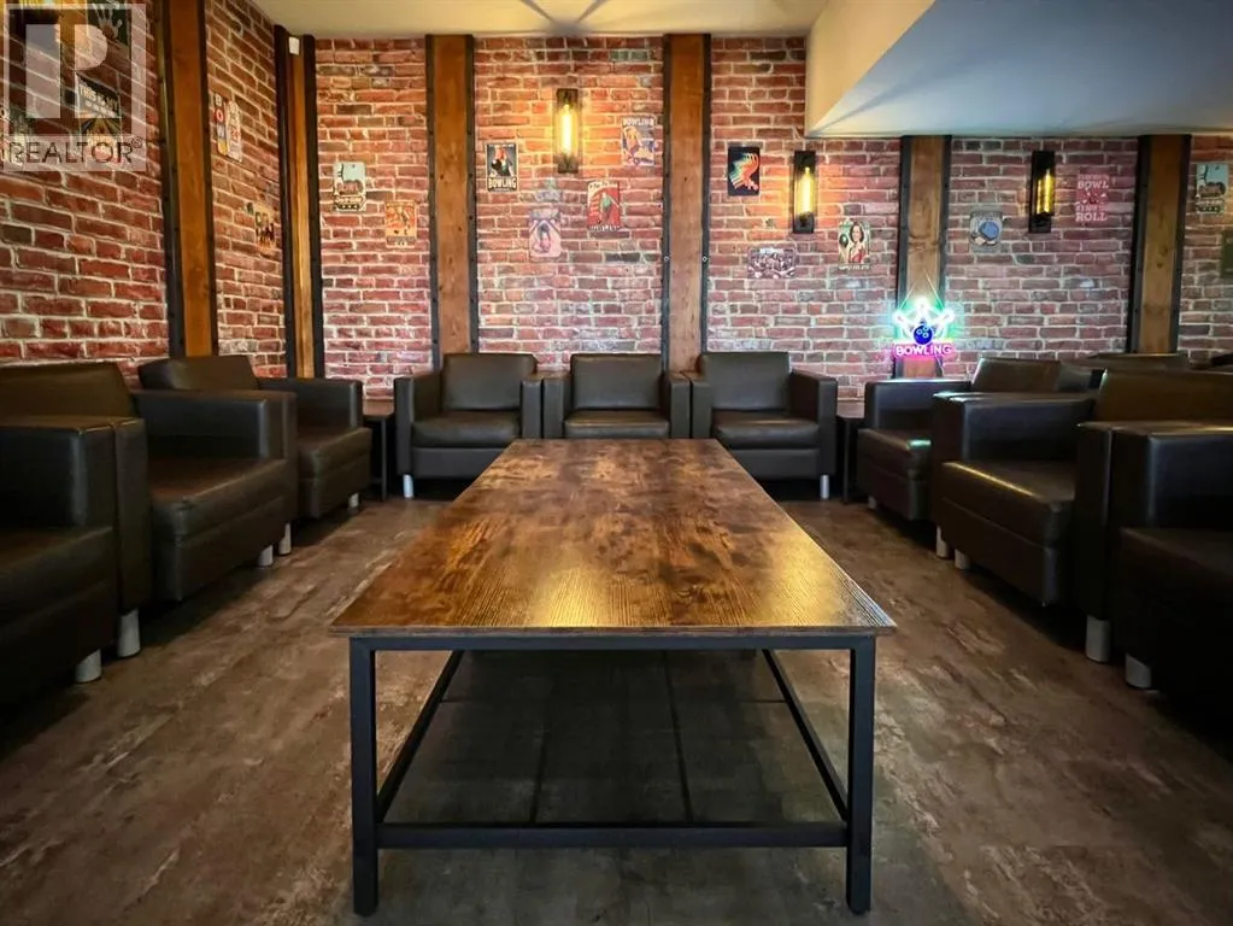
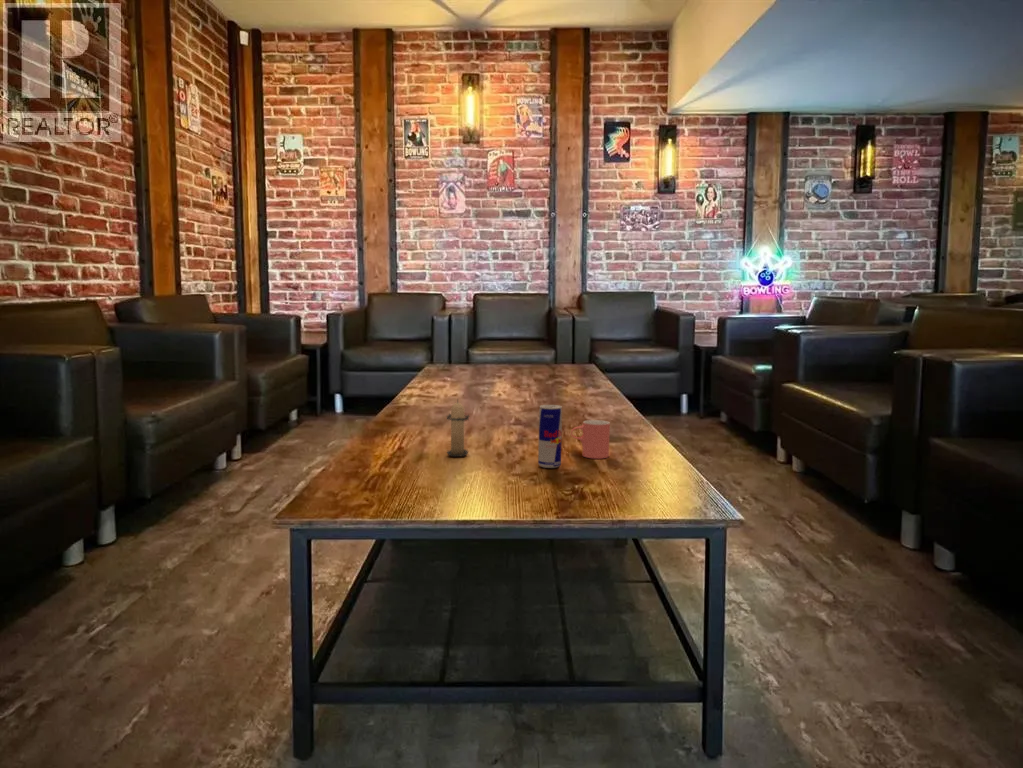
+ cup [570,419,611,460]
+ beverage can [537,404,563,469]
+ candle [445,398,470,457]
